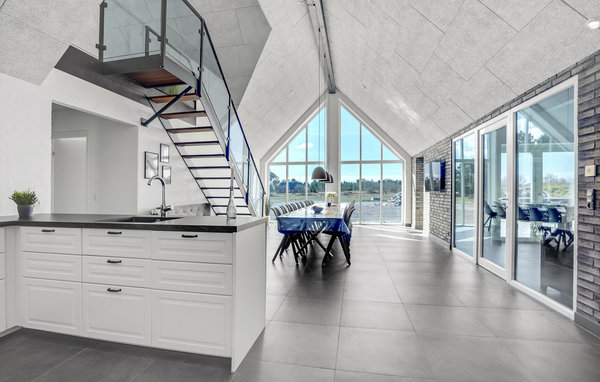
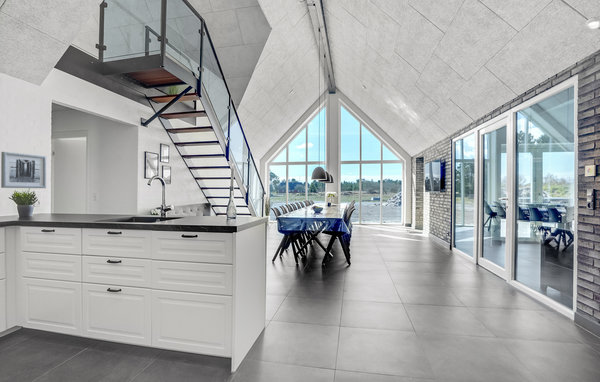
+ wall art [0,151,47,189]
